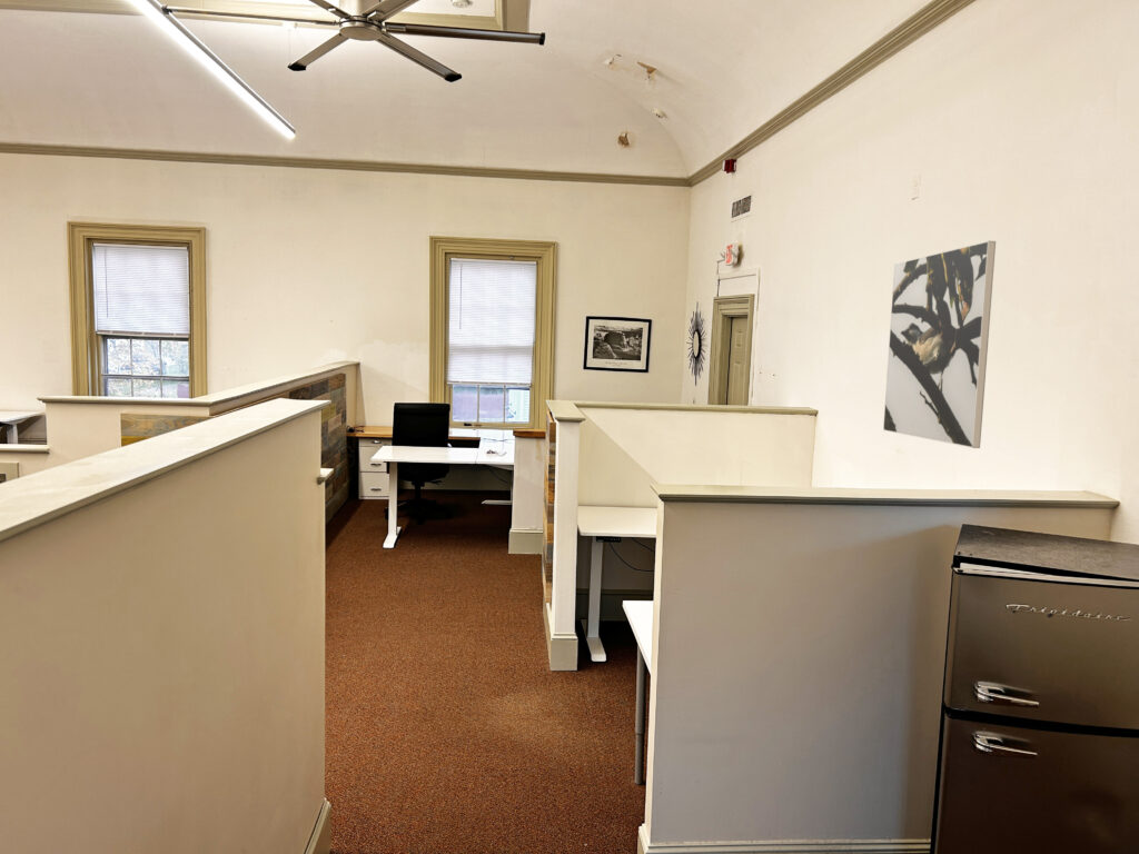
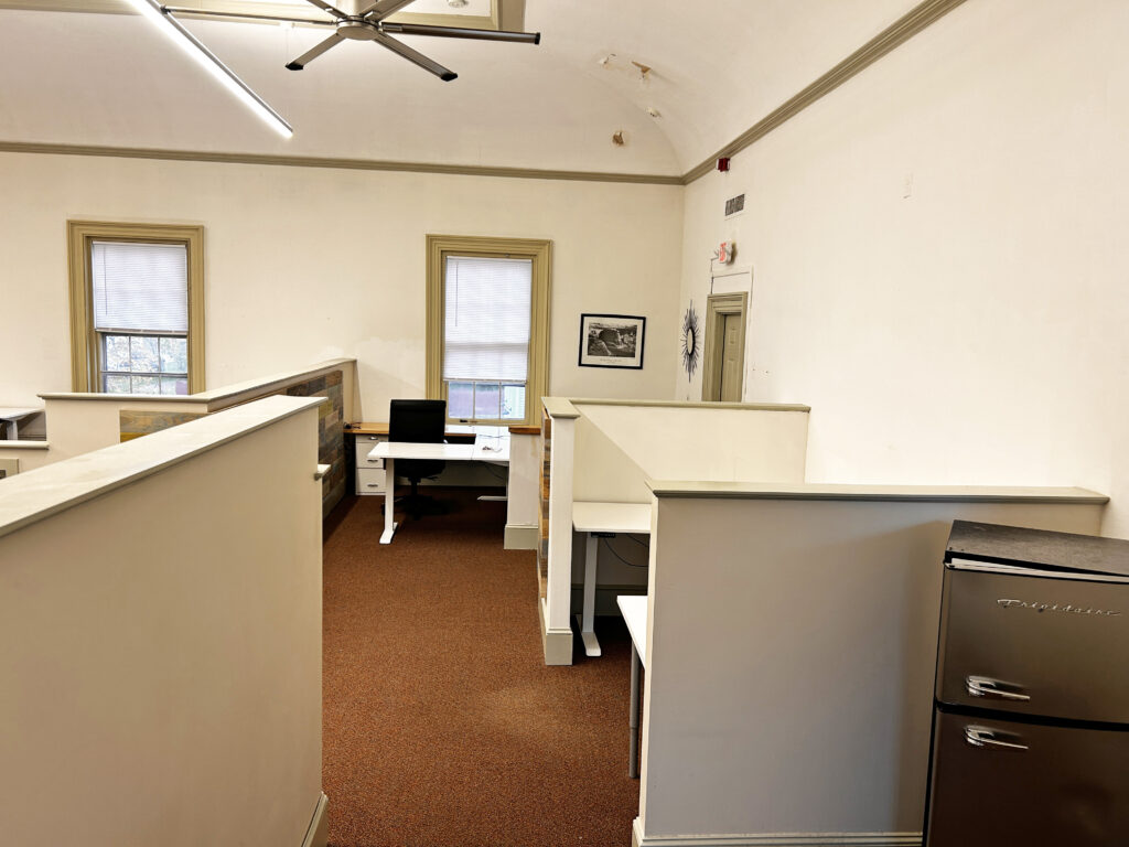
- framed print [882,240,997,449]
